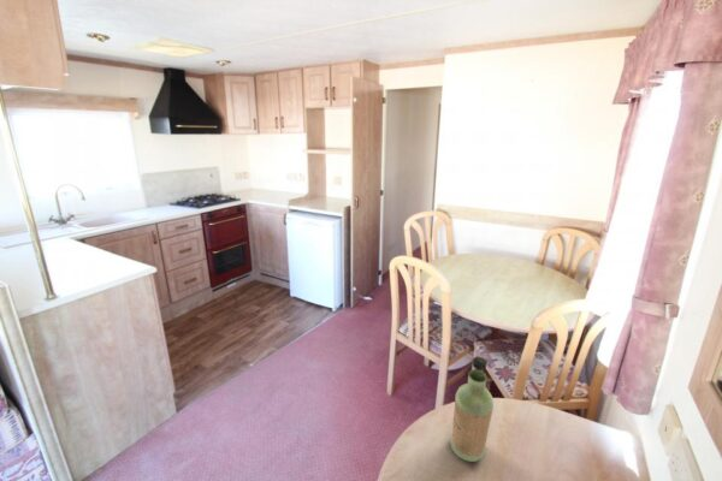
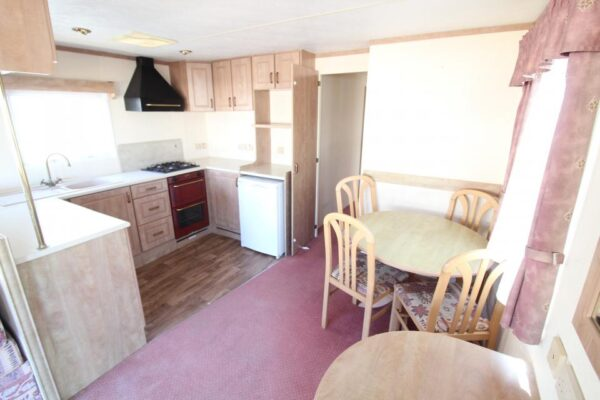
- bottle [449,356,495,463]
